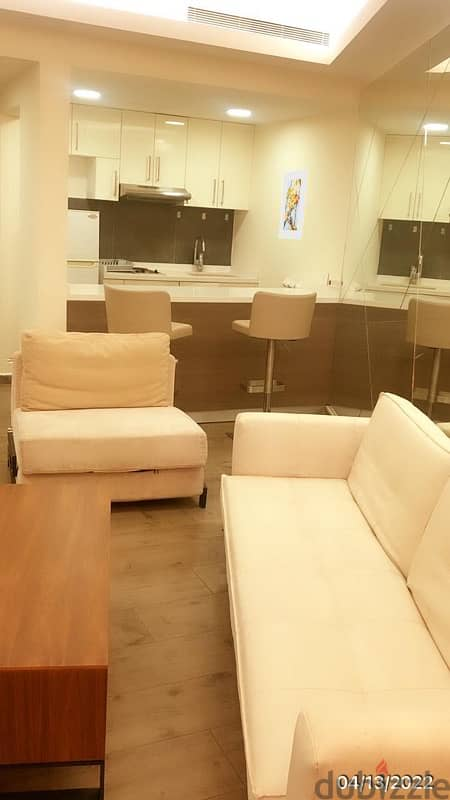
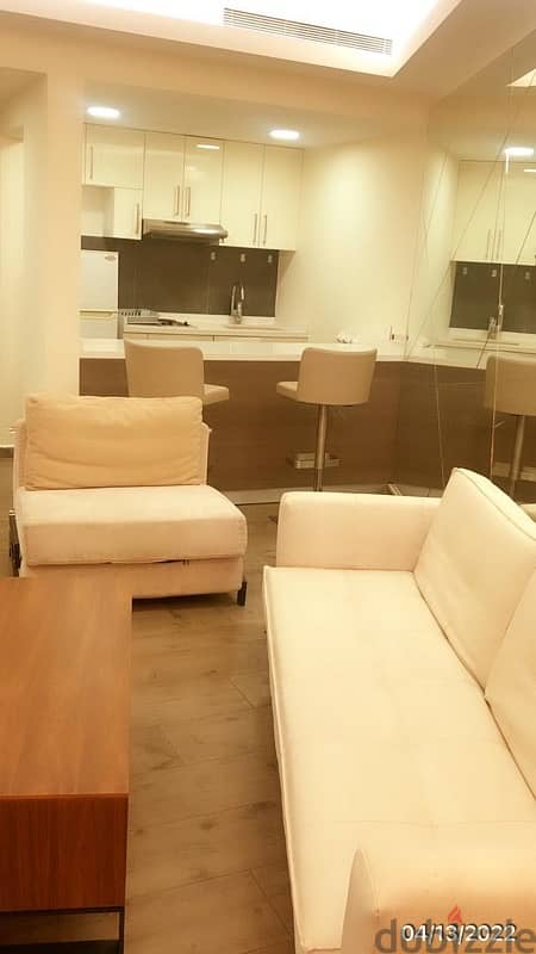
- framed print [278,168,309,240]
